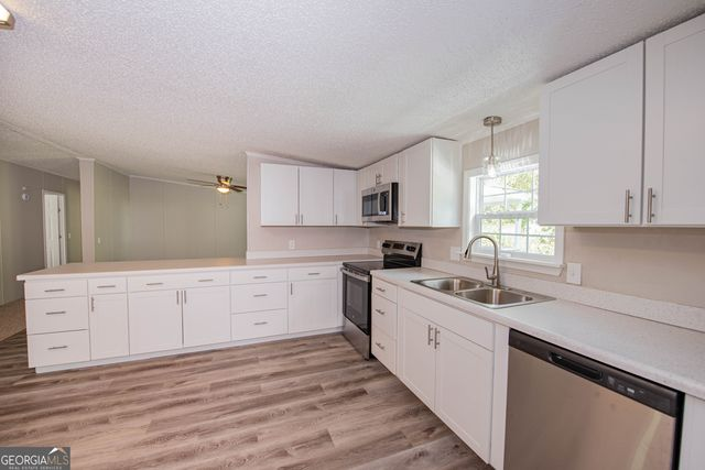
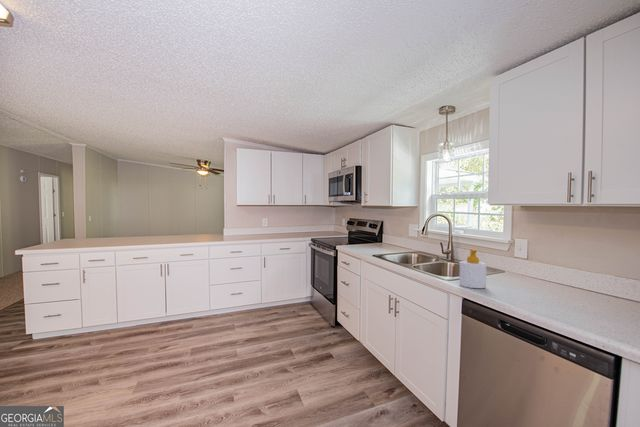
+ soap bottle [458,248,487,289]
